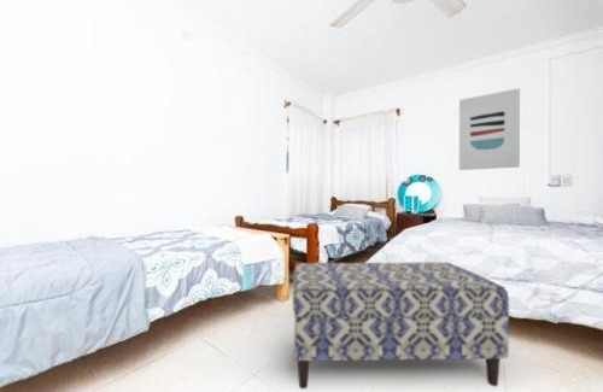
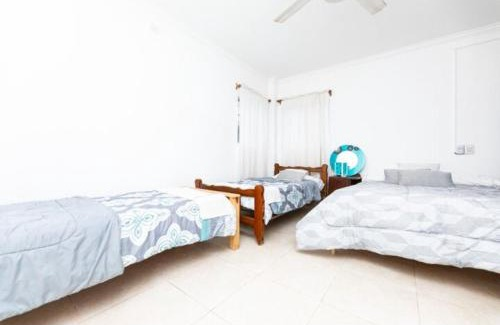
- wall art [458,87,521,171]
- bench [292,262,510,390]
